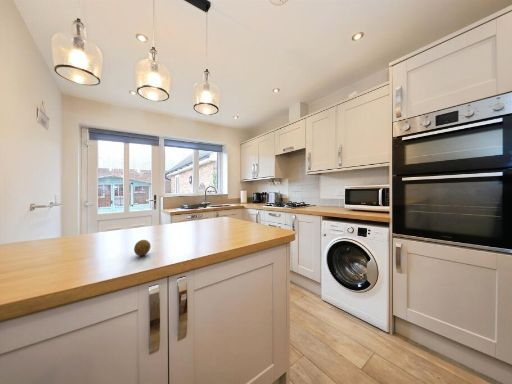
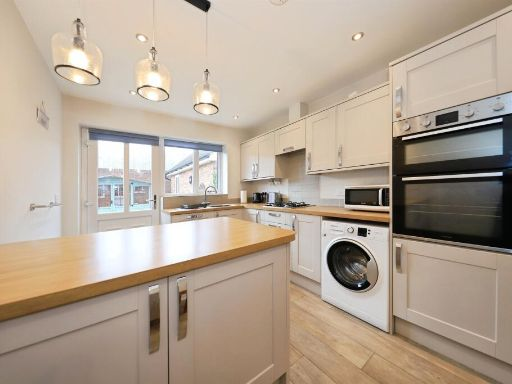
- fruit [133,239,152,257]
